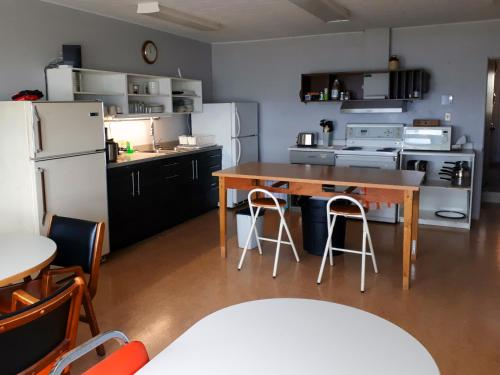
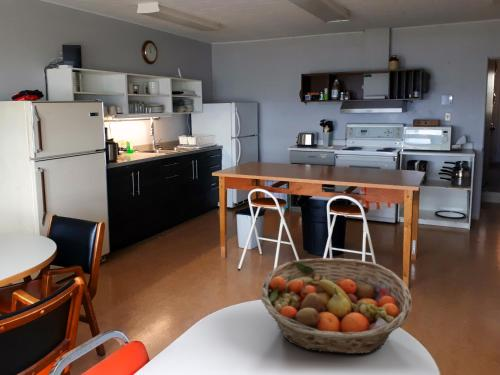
+ fruit basket [260,257,413,355]
